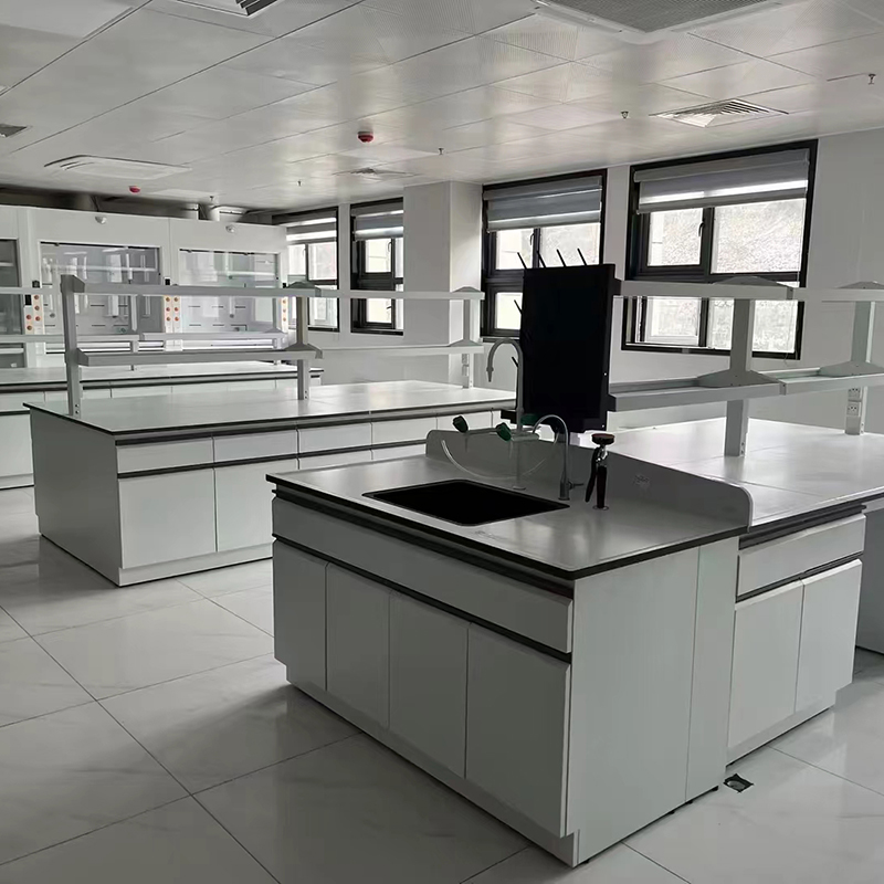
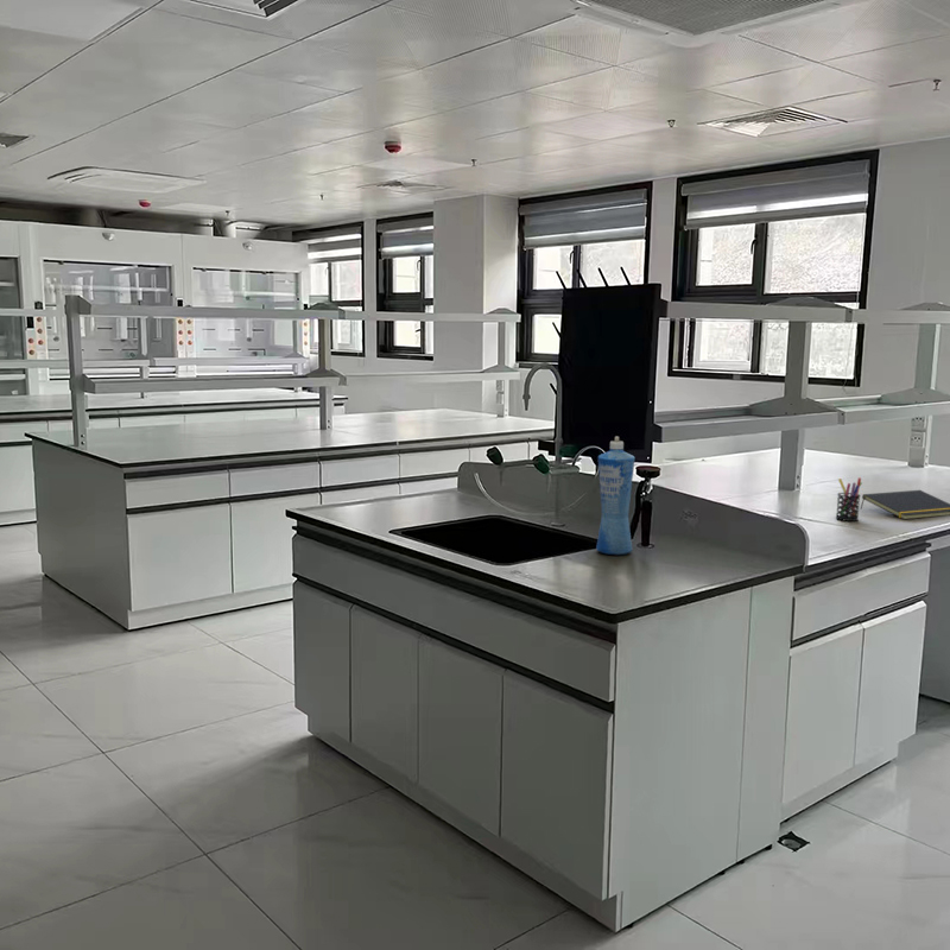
+ pen holder [835,476,863,522]
+ notepad [860,489,950,521]
+ squeeze bottle [595,435,635,556]
